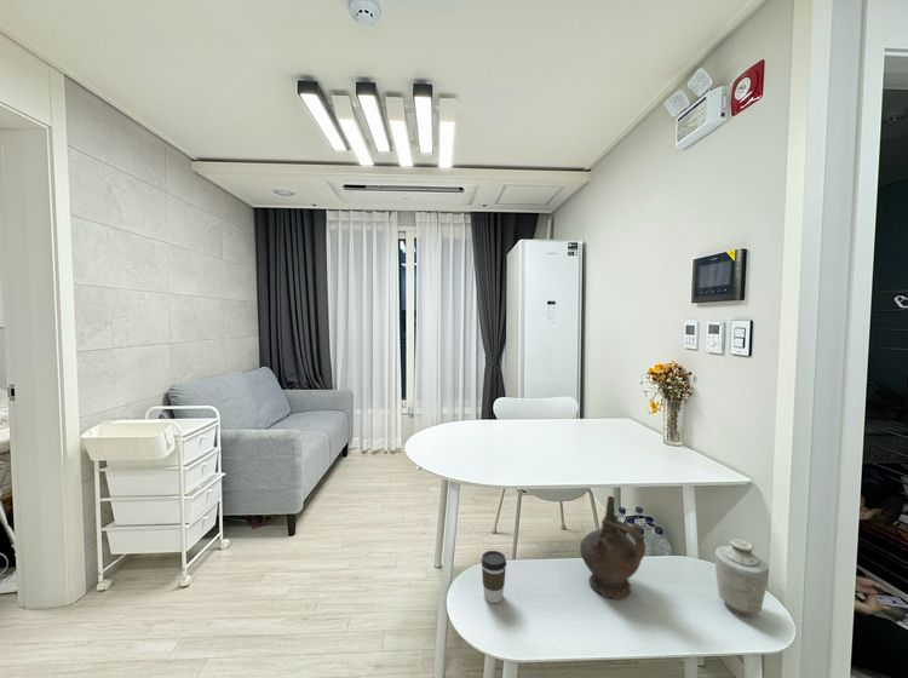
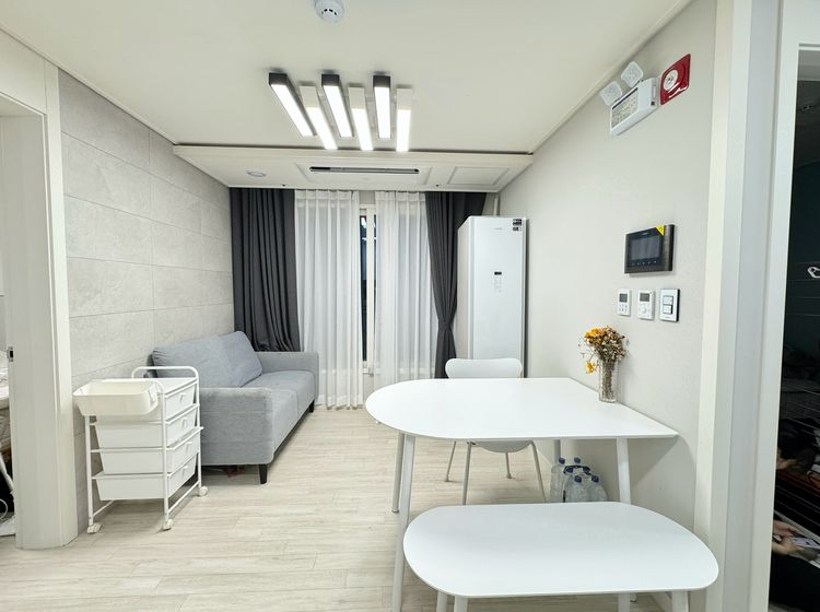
- coffee cup [481,550,507,604]
- ceremonial vessel [579,495,646,601]
- vase [714,538,770,617]
